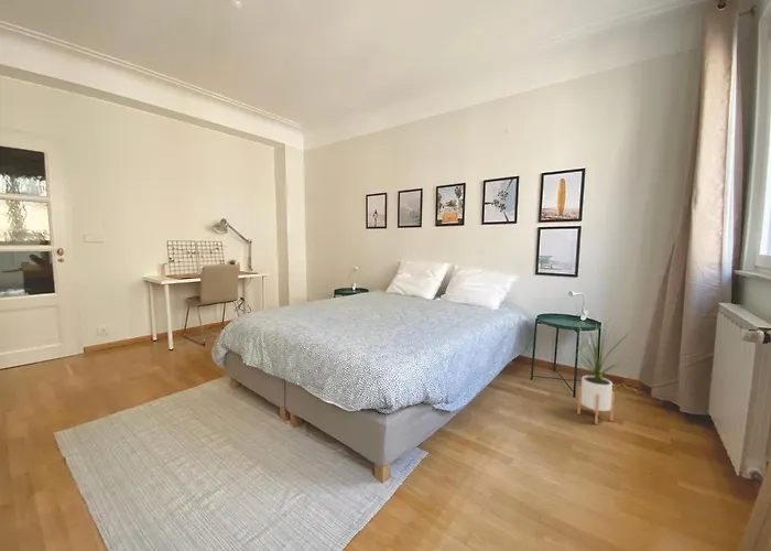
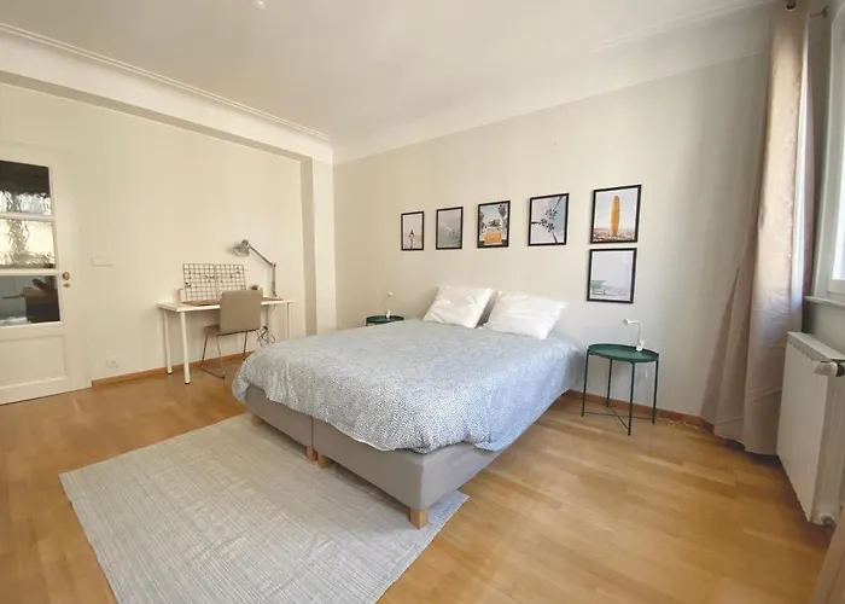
- house plant [569,317,636,425]
